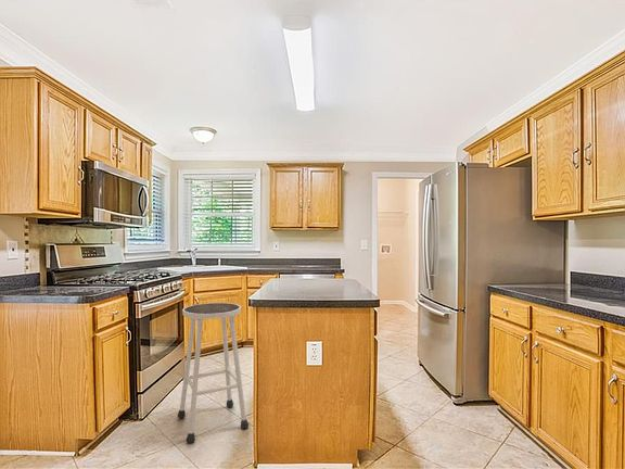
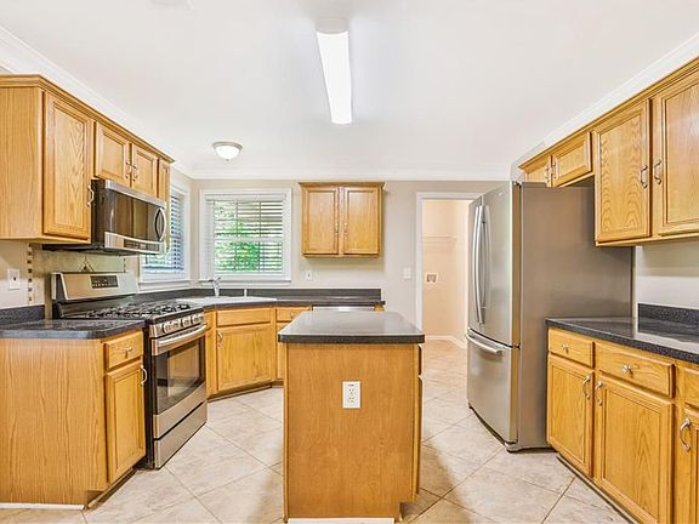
- stool [176,302,250,444]
